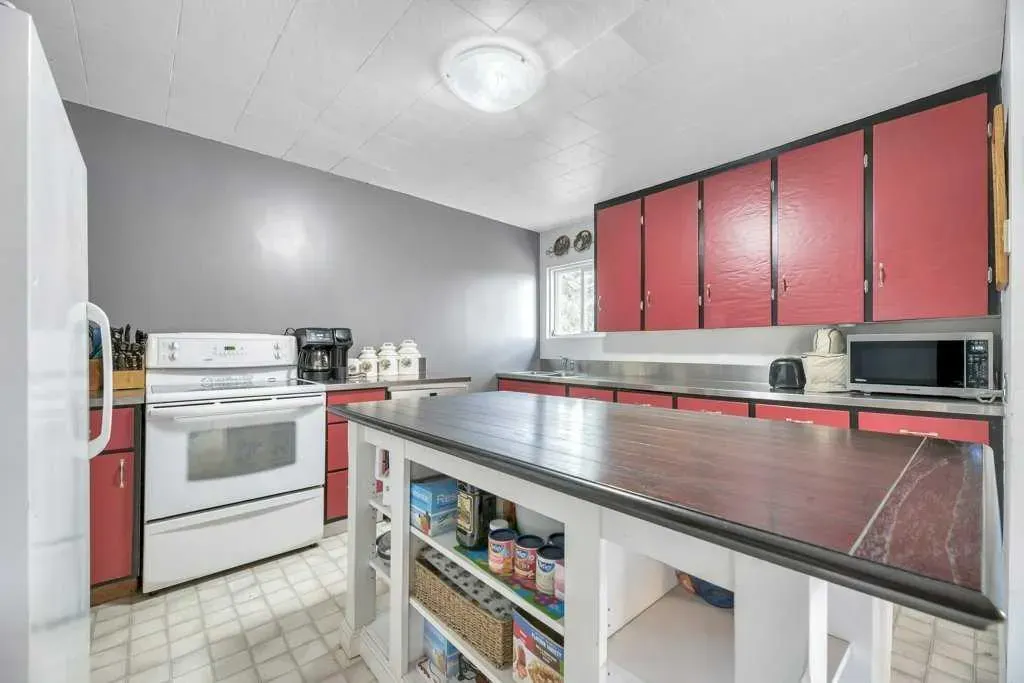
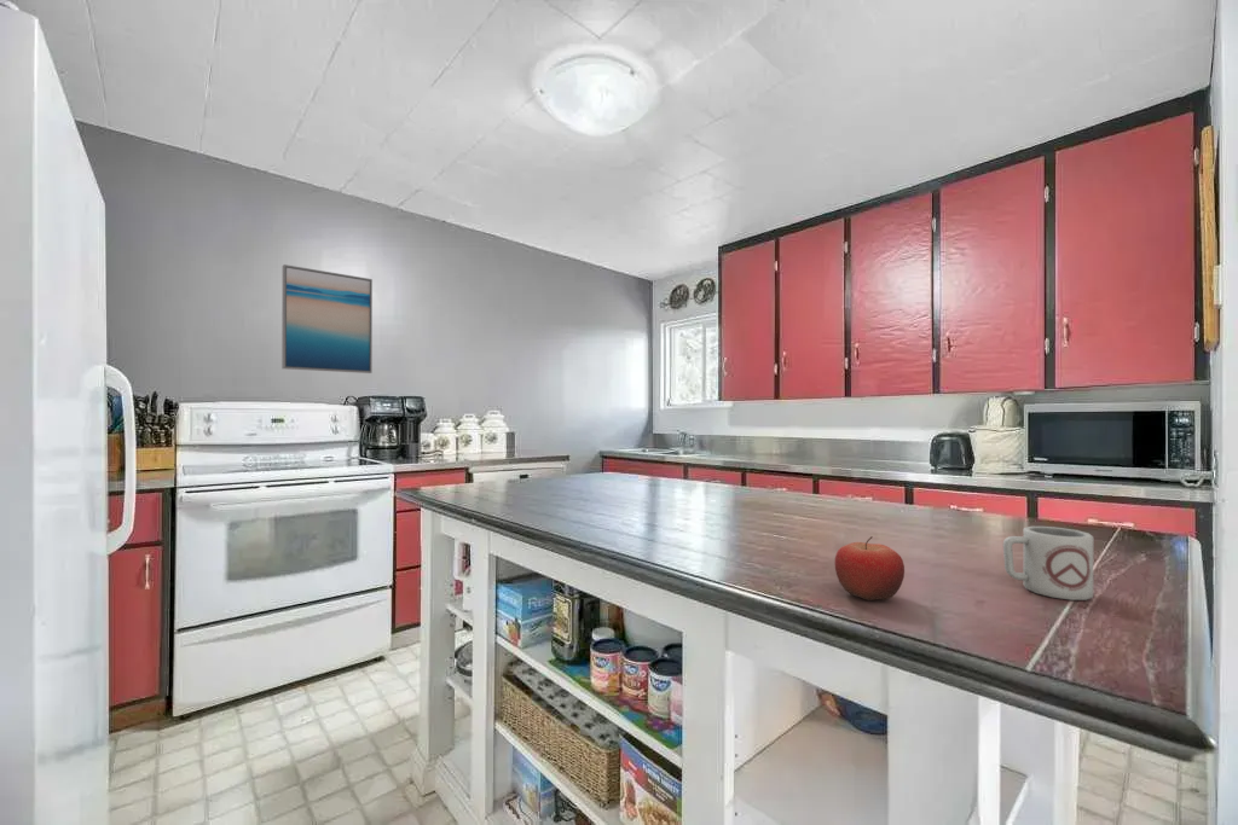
+ fruit [834,535,906,602]
+ wall art [280,263,374,374]
+ cup [1002,525,1094,602]
